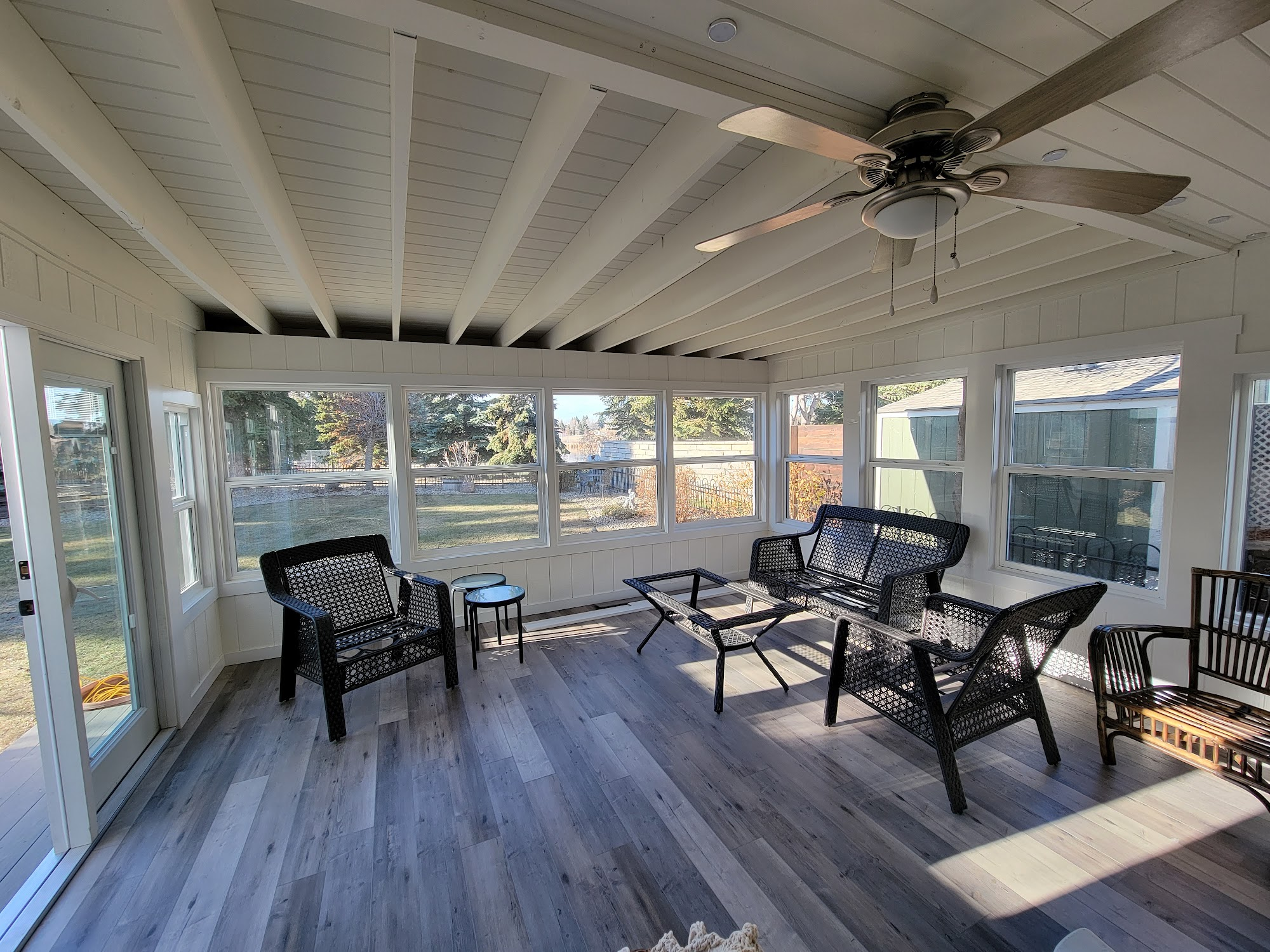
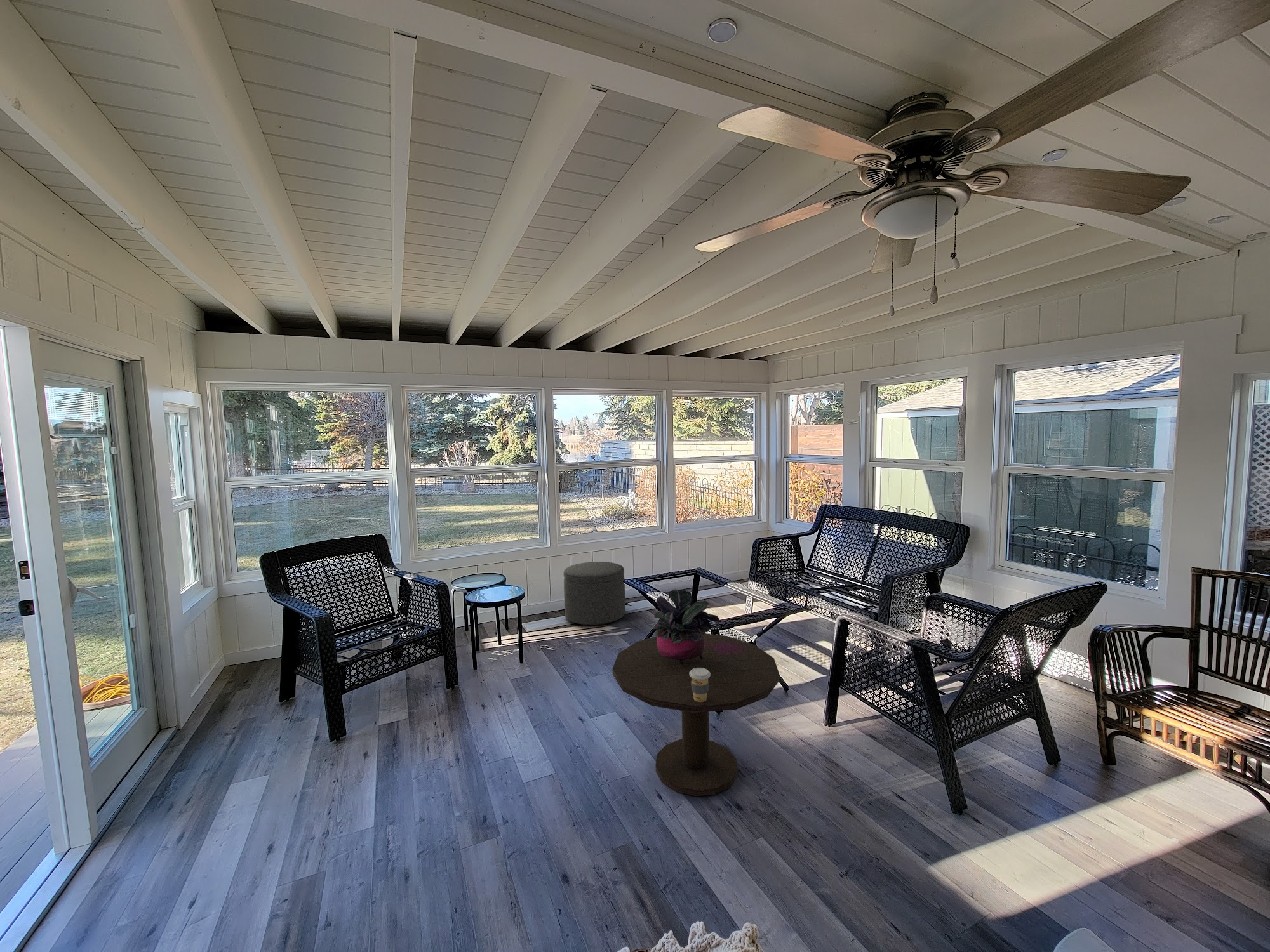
+ side table [612,633,780,797]
+ coffee cup [689,668,711,702]
+ ottoman [563,561,626,625]
+ potted plant [653,589,720,665]
